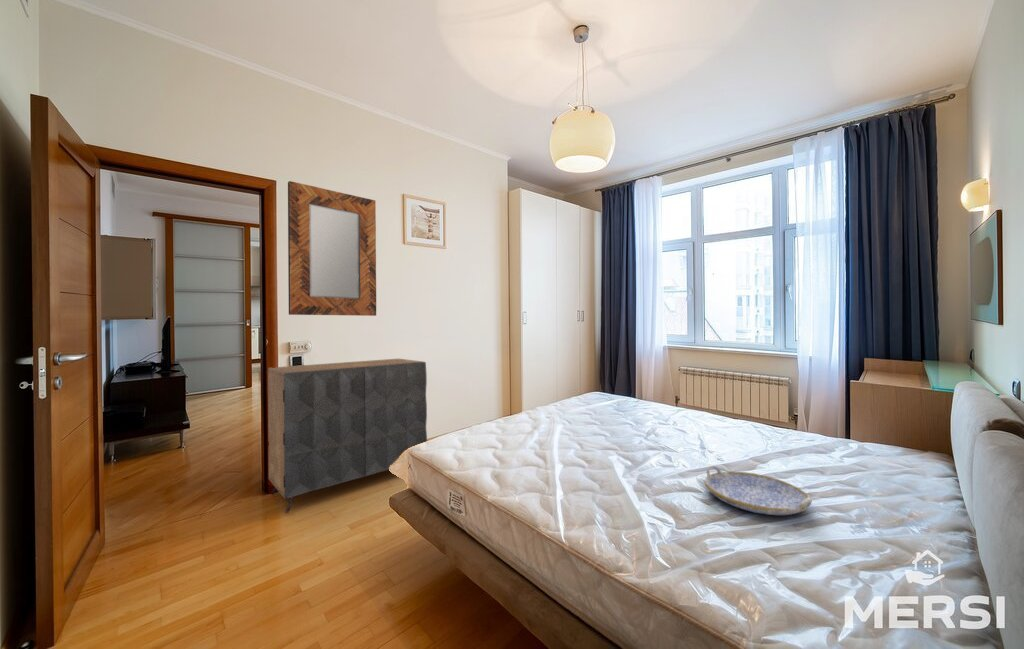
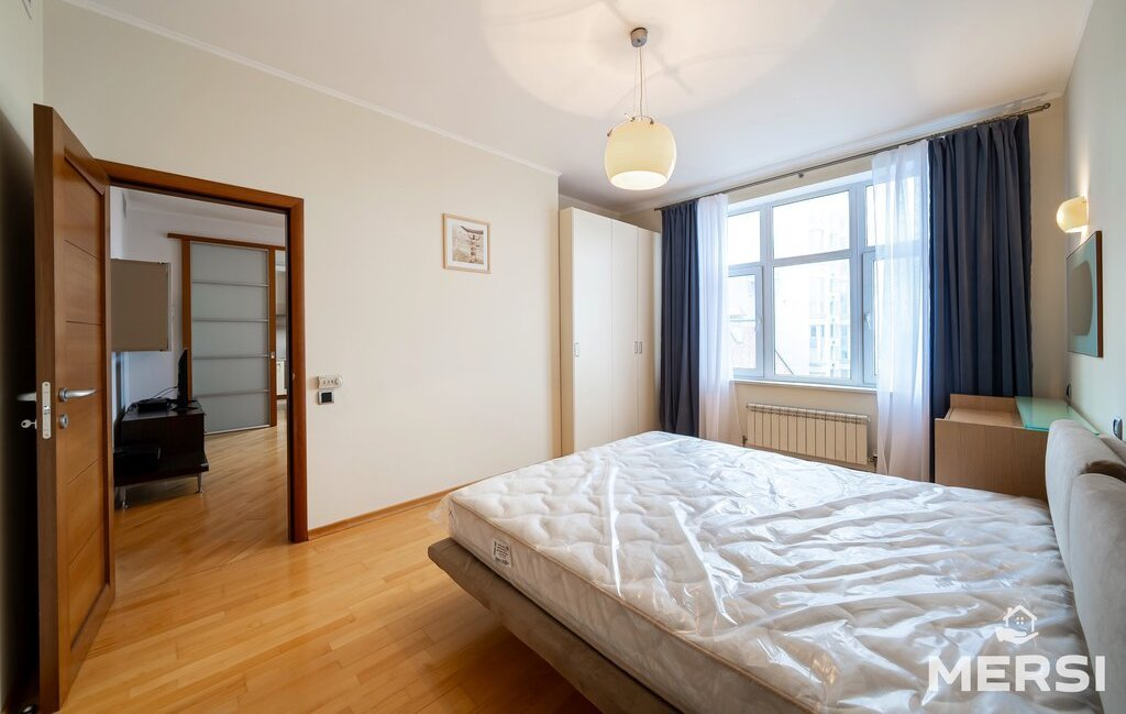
- dresser [267,358,428,514]
- serving tray [704,465,813,516]
- home mirror [287,180,377,317]
